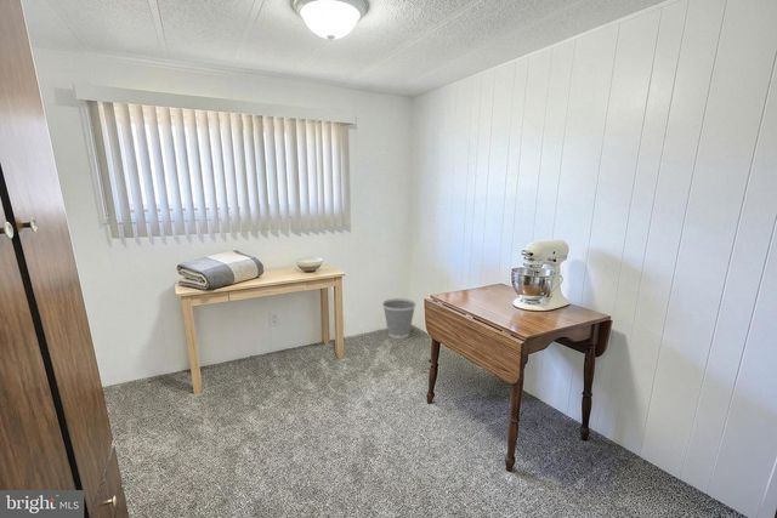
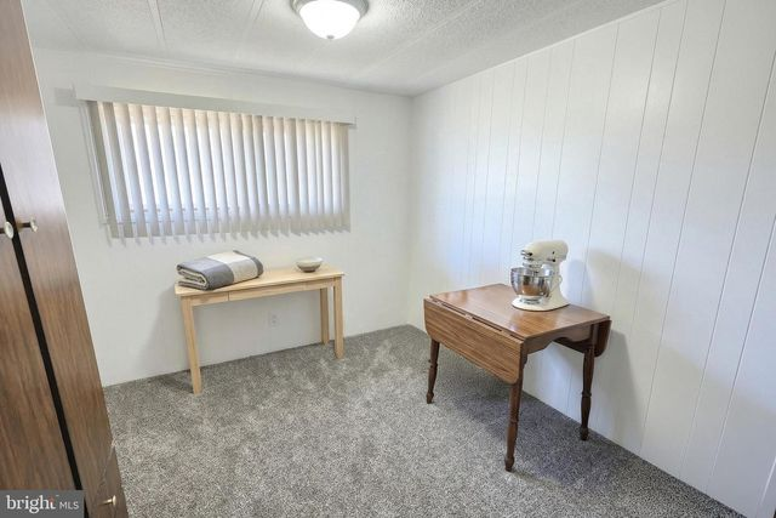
- wastebasket [381,297,416,340]
